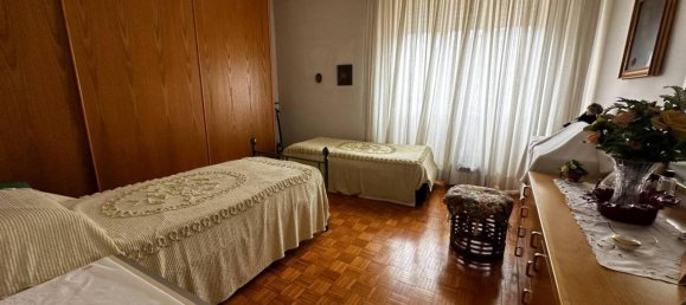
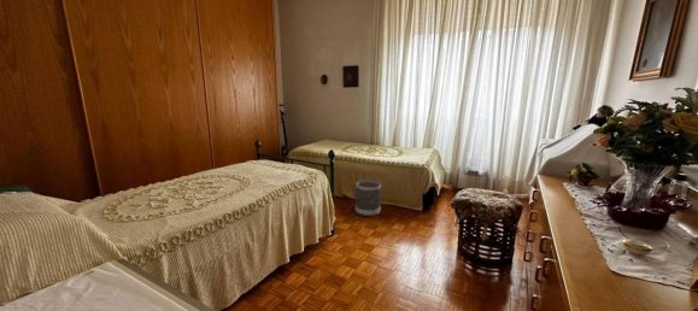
+ wastebasket [354,178,382,217]
